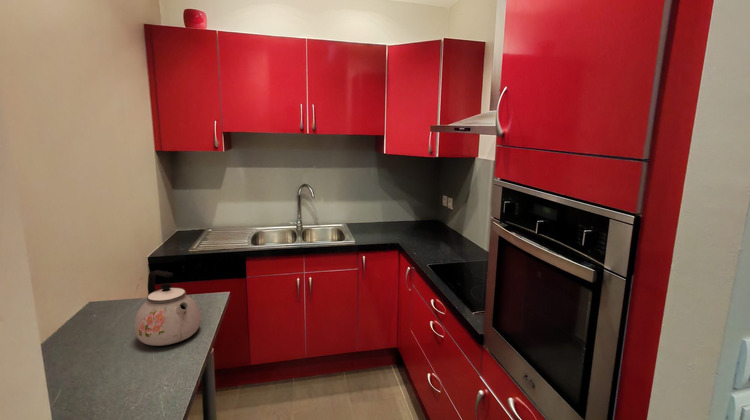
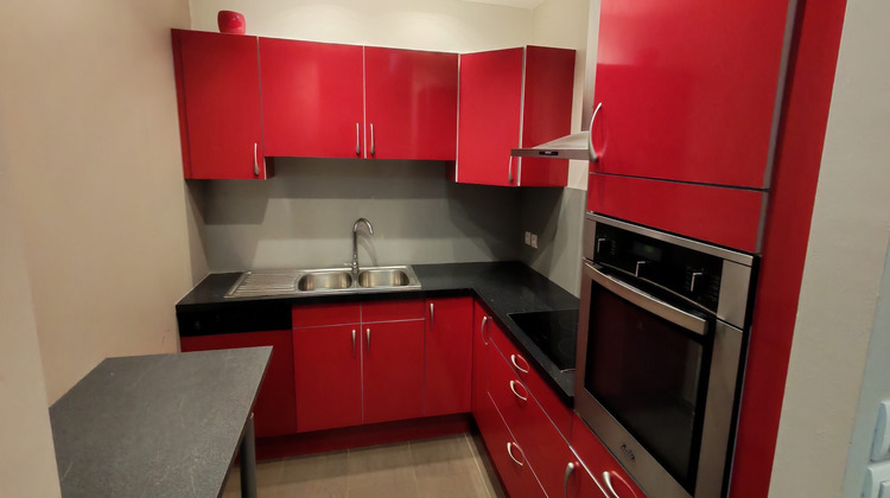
- kettle [134,269,202,347]
